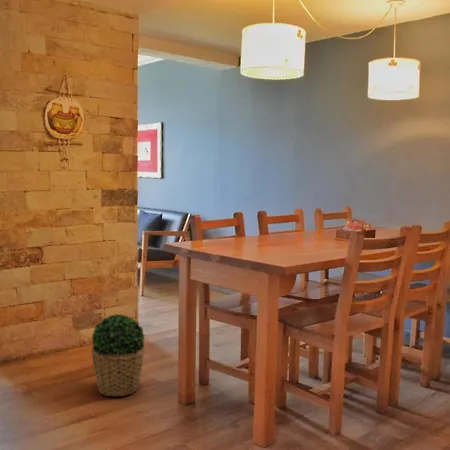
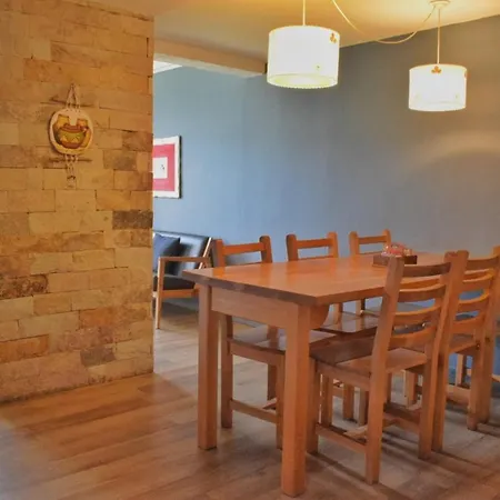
- potted plant [90,313,147,398]
